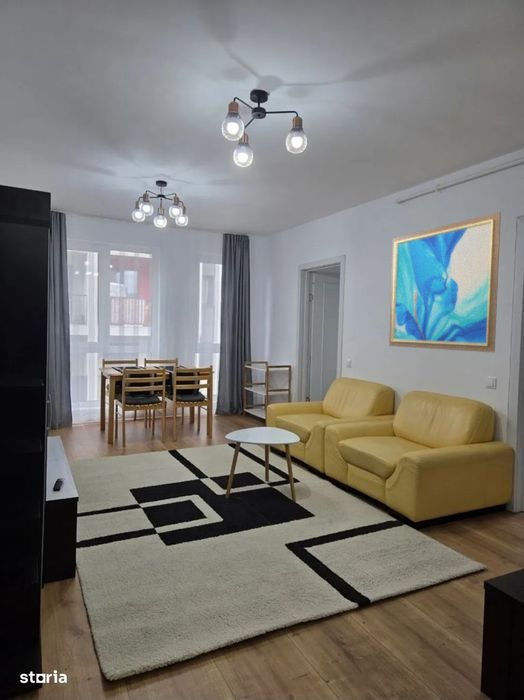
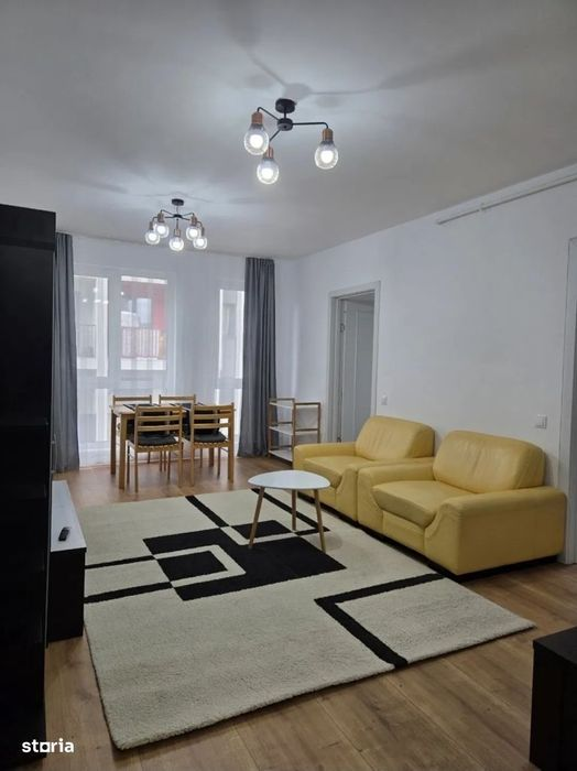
- wall art [388,211,502,353]
